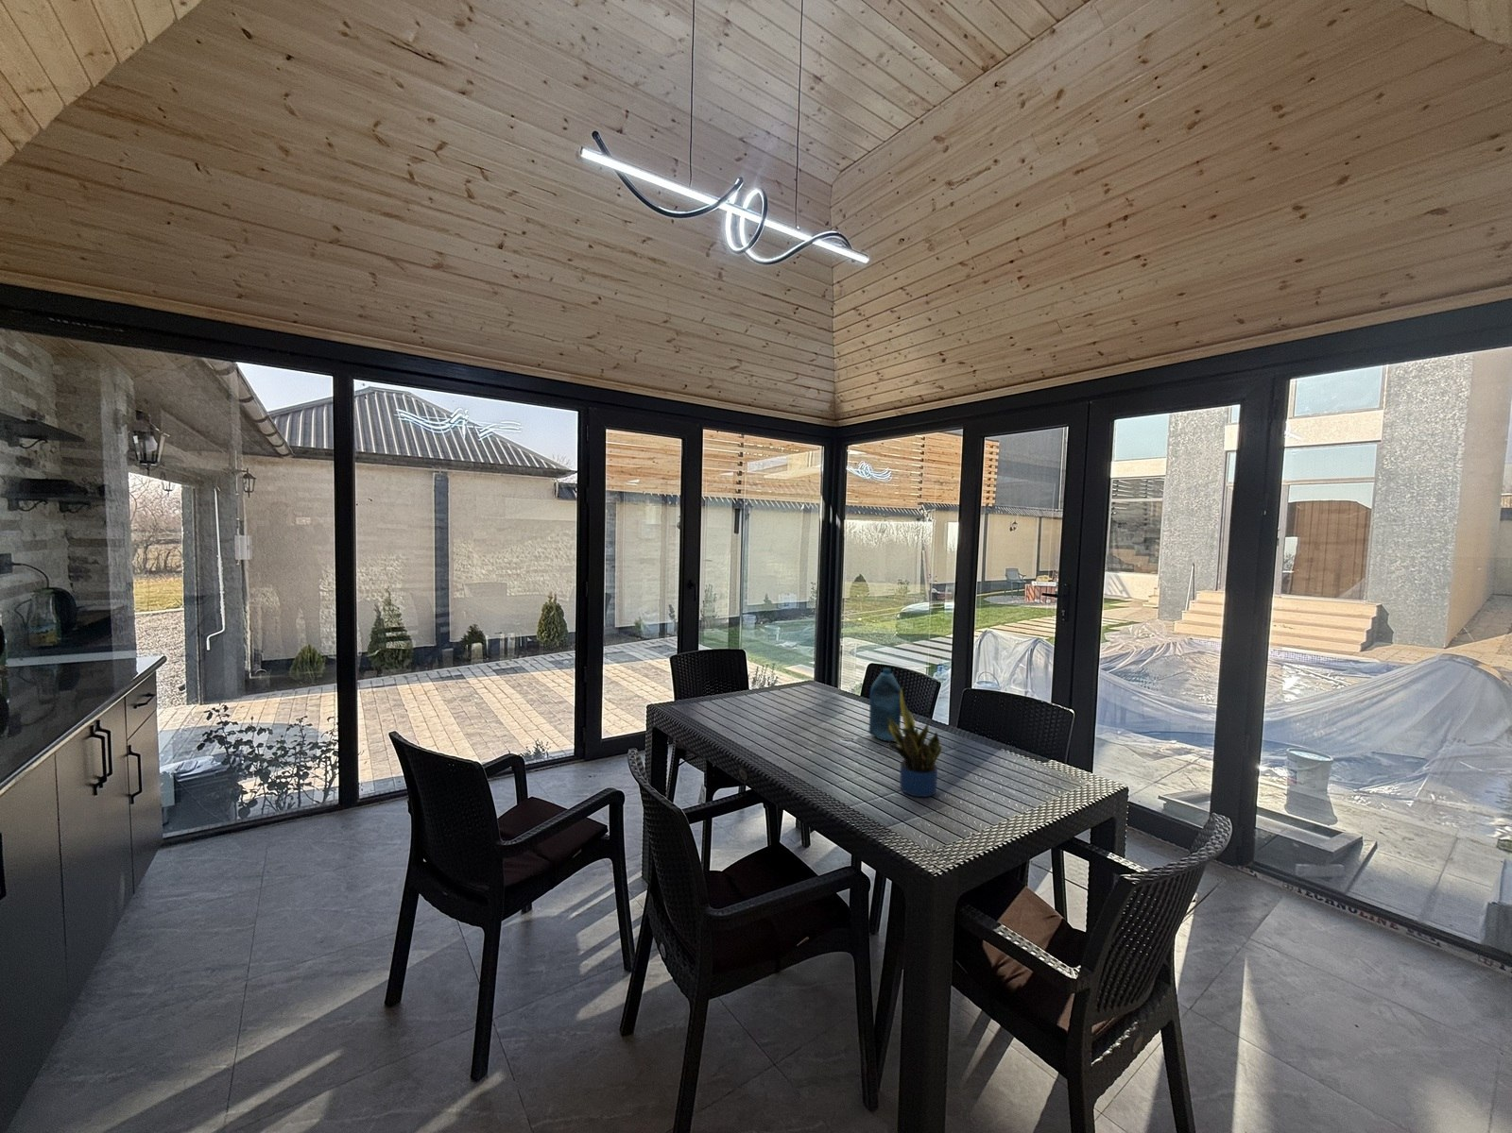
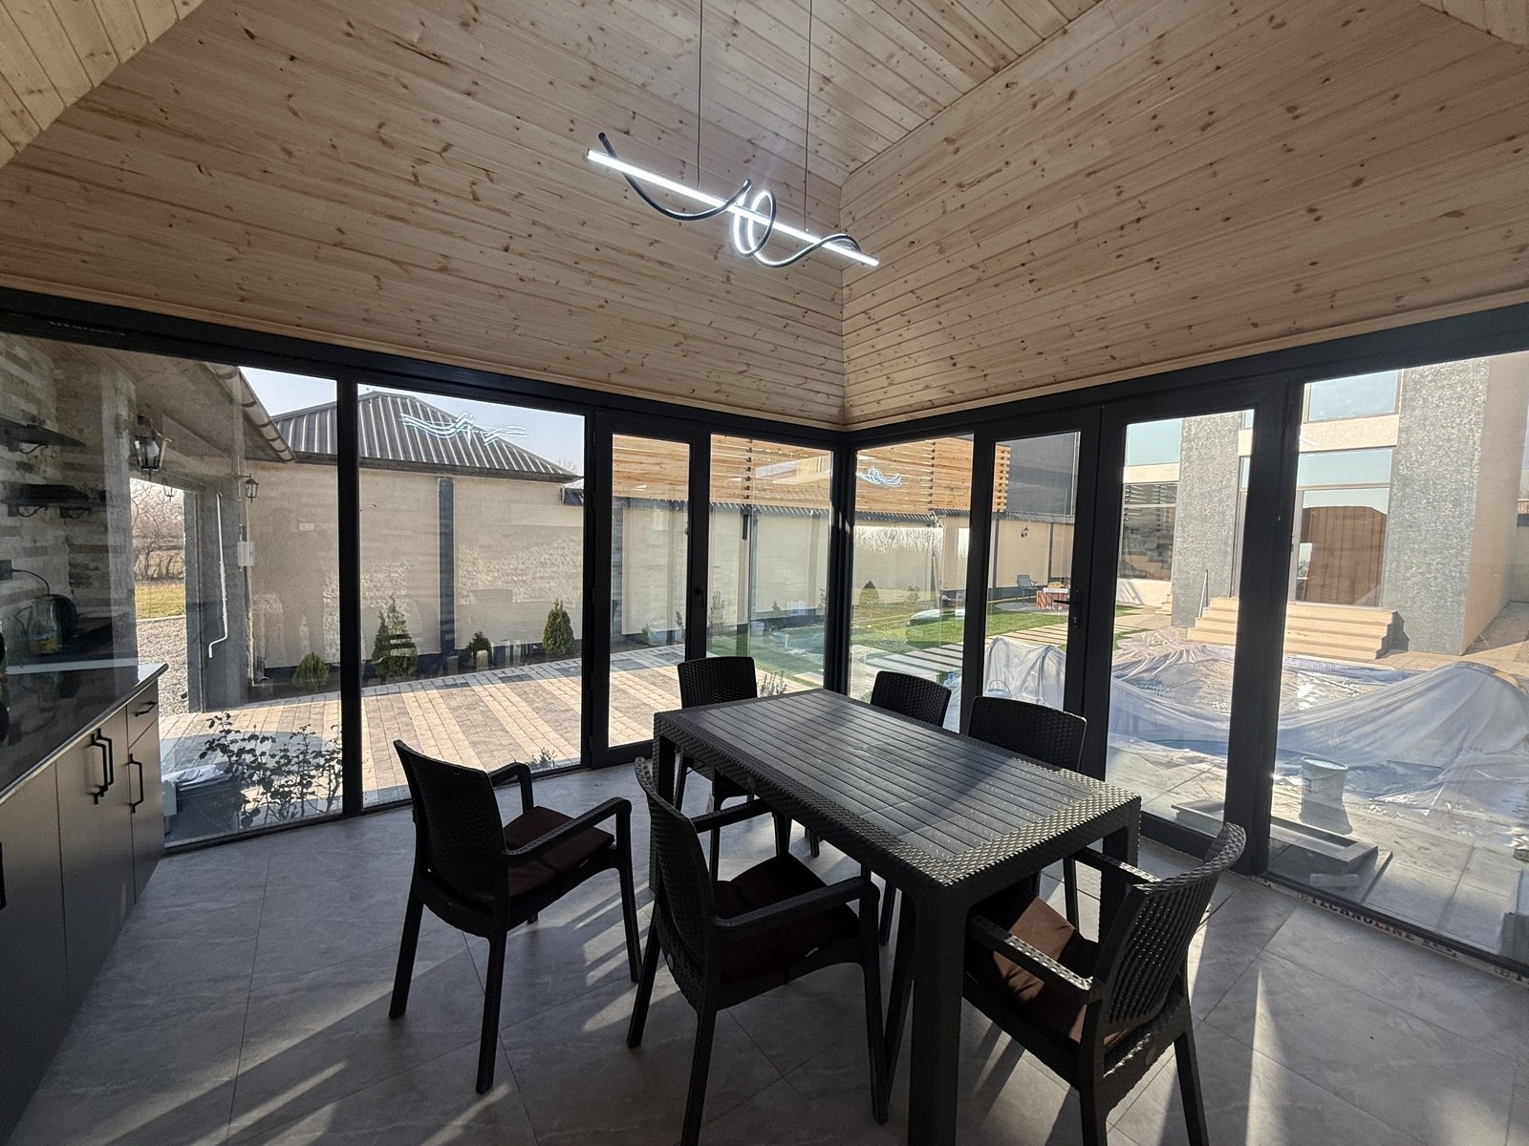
- bottle [868,666,901,743]
- potted plant [887,686,942,797]
